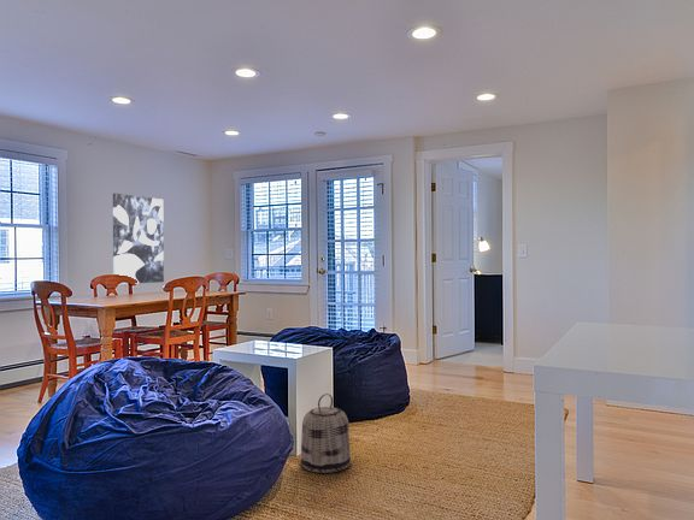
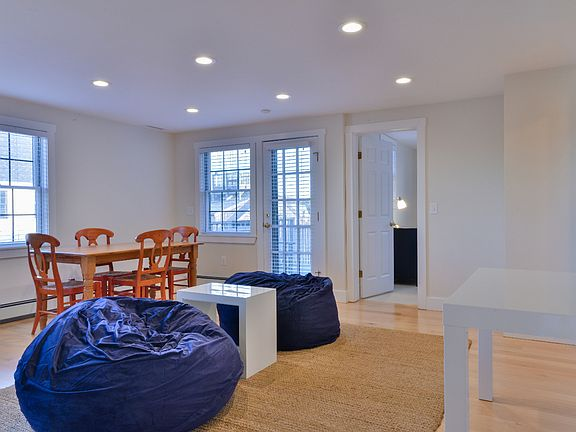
- wall art [112,193,165,285]
- basket [300,392,352,474]
